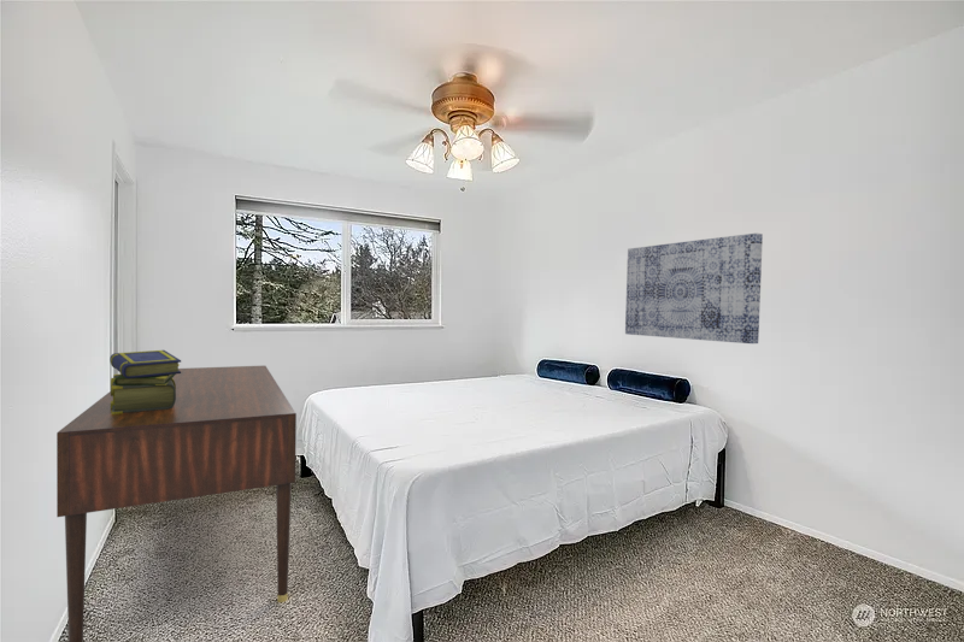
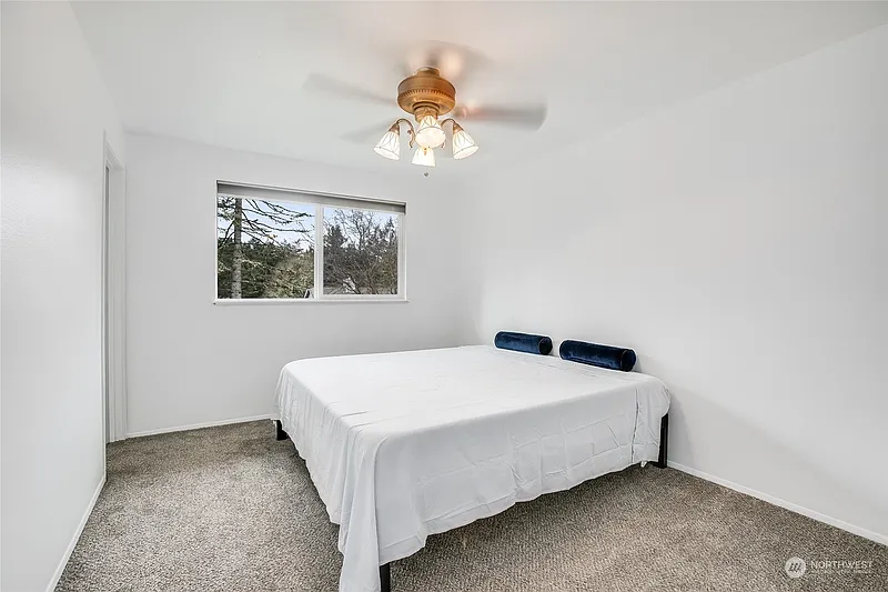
- wall art [624,232,764,344]
- desk [55,365,298,642]
- stack of books [108,349,182,414]
